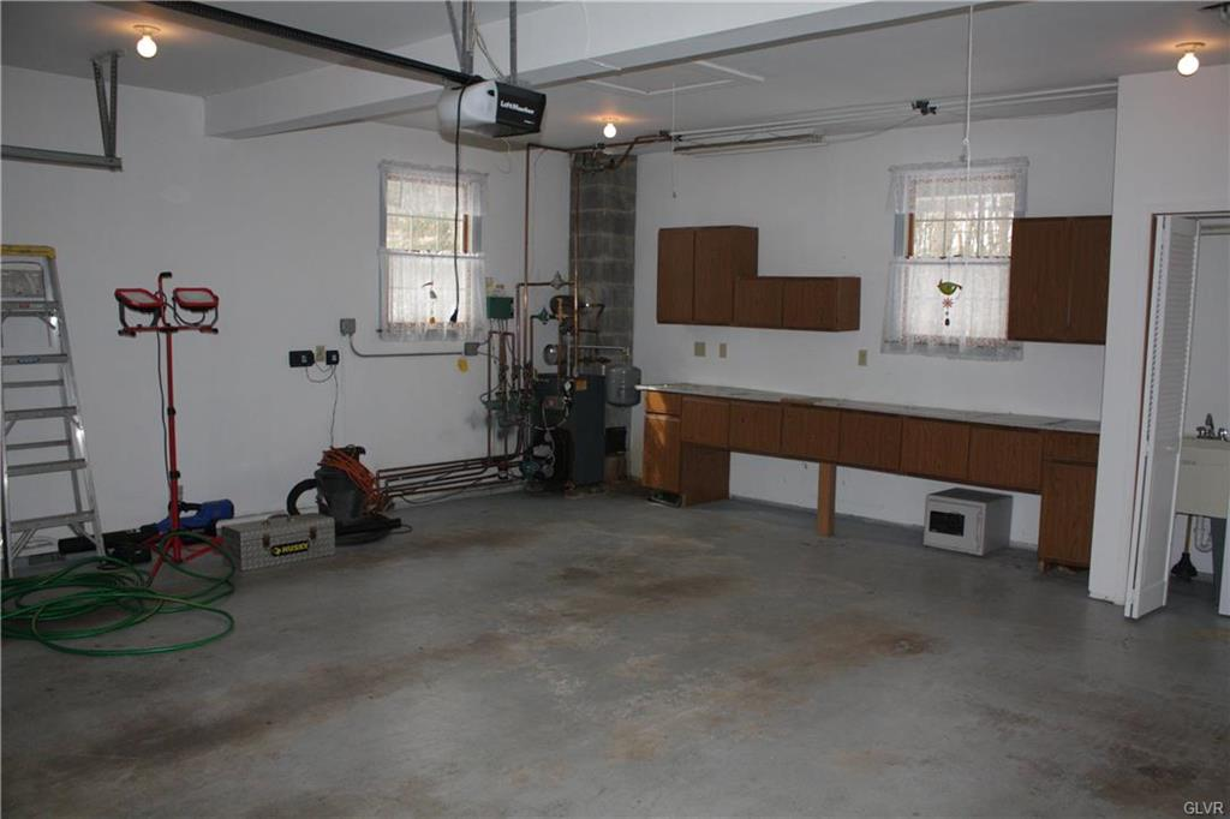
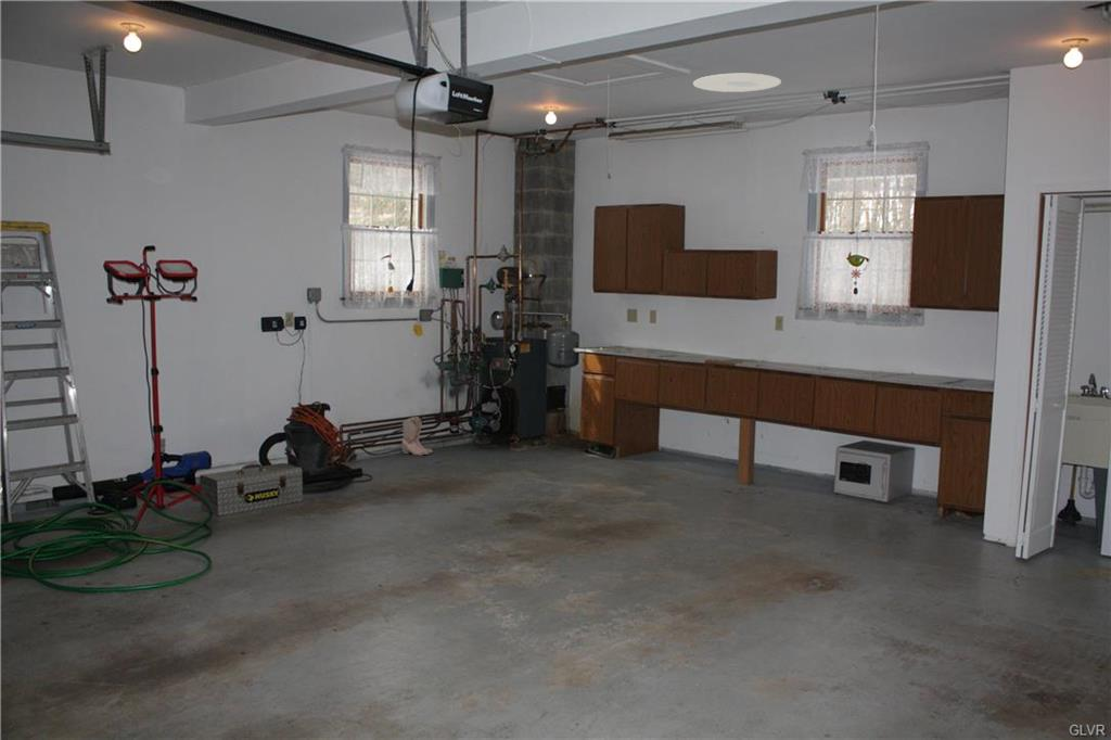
+ ceiling light [692,73,782,93]
+ boots [400,416,434,457]
